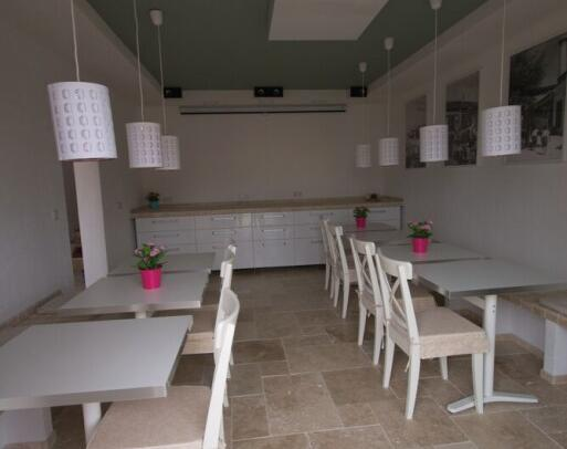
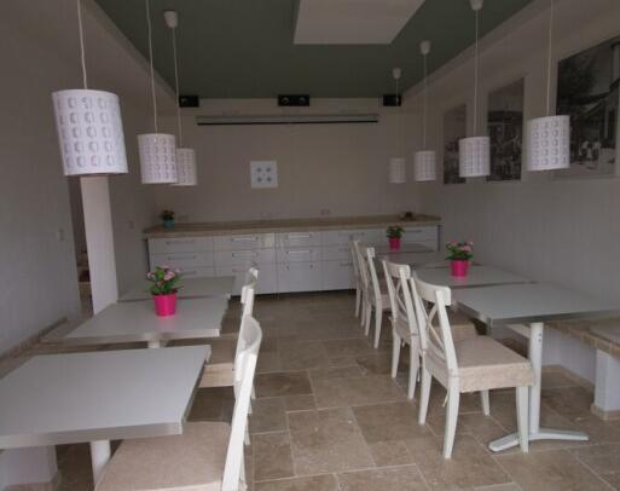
+ wall art [249,160,279,190]
